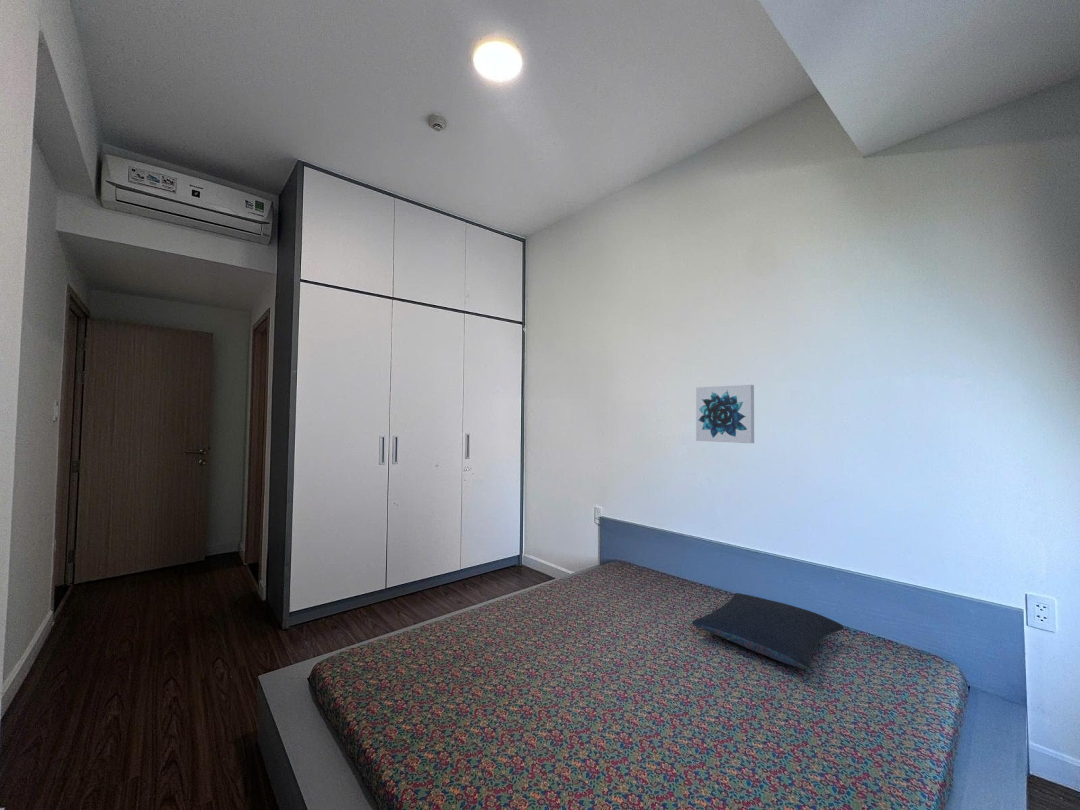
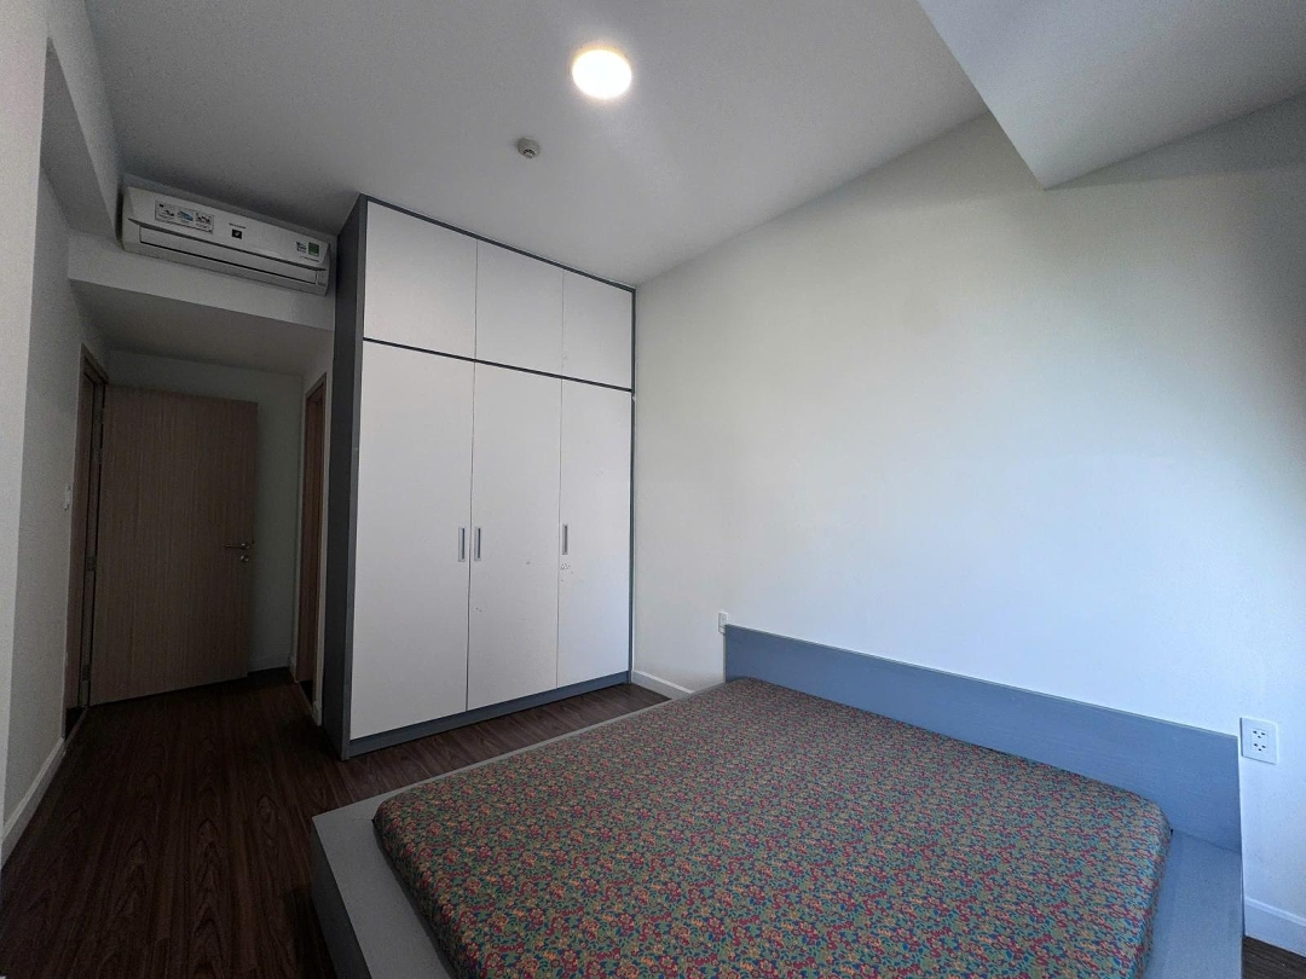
- pillow [691,592,845,671]
- wall art [695,384,755,444]
